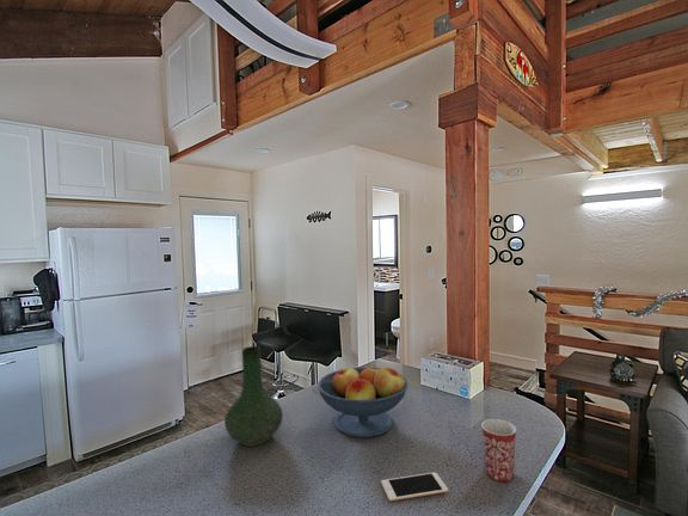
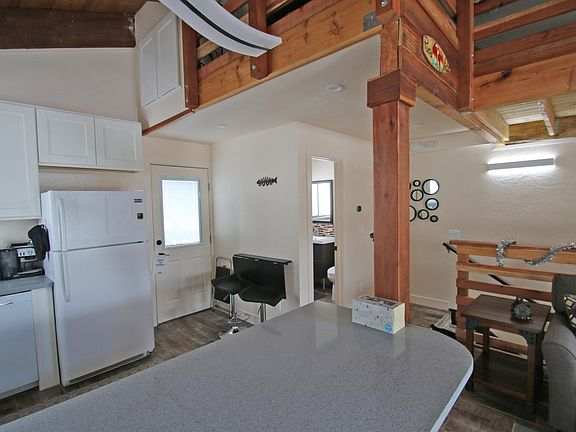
- vase [223,345,284,448]
- cell phone [380,471,449,502]
- fruit bowl [317,364,410,438]
- mug [480,418,518,483]
